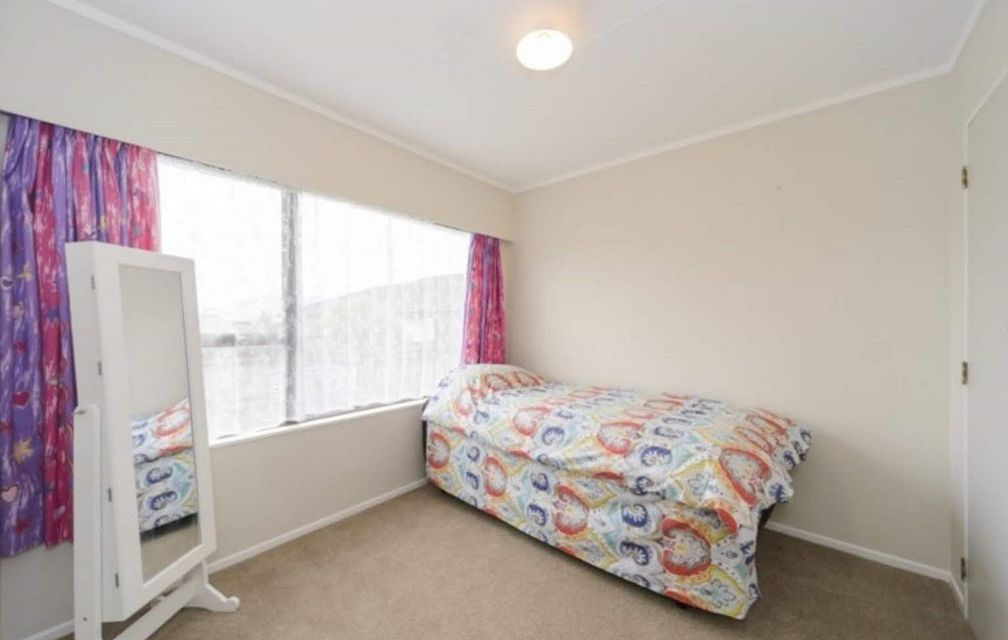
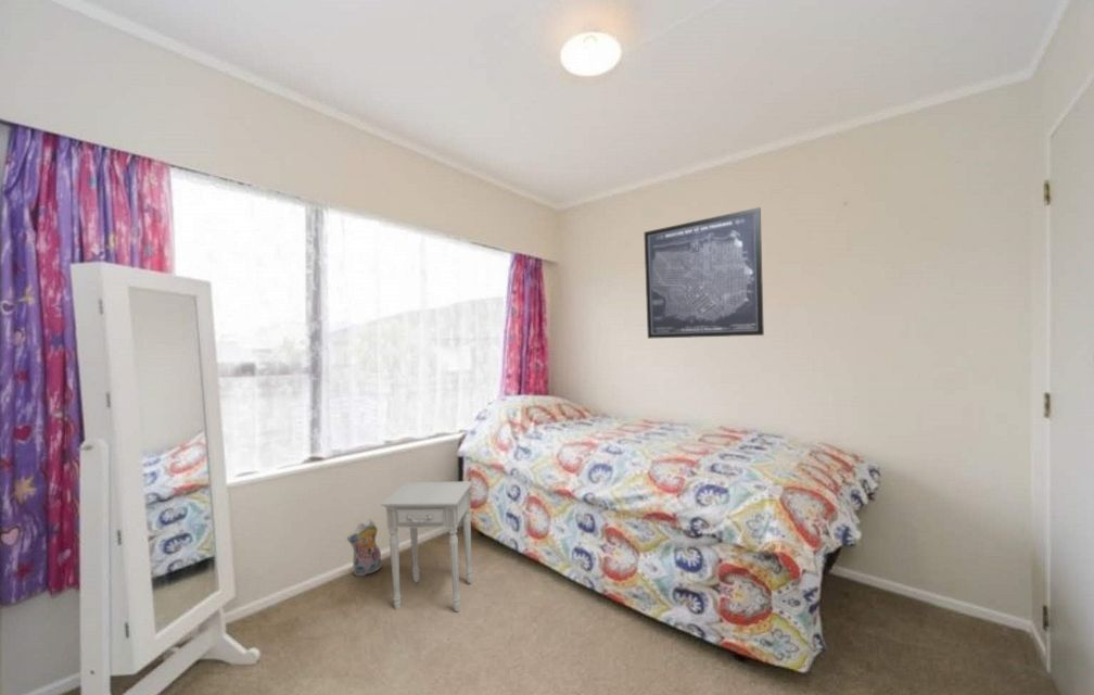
+ nightstand [379,480,474,612]
+ plush toy [346,517,382,578]
+ wall art [644,206,765,340]
